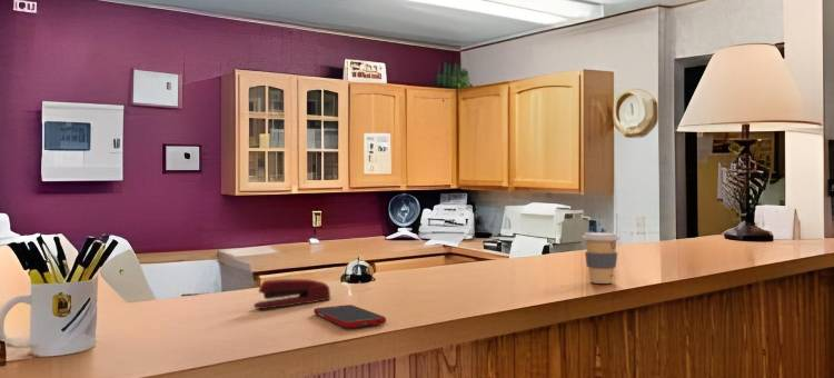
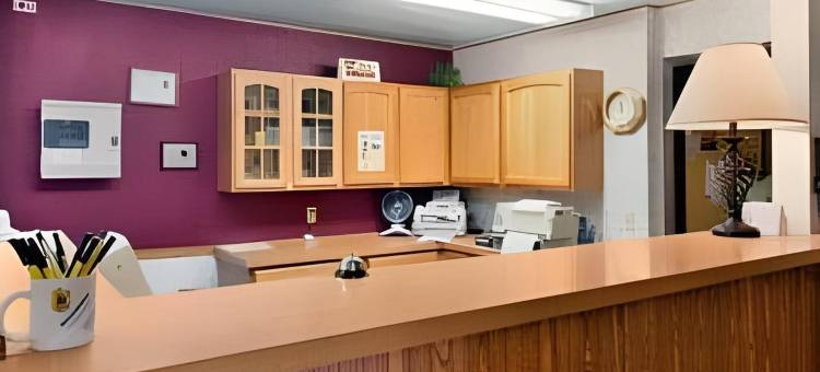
- cell phone [312,304,387,329]
- coffee cup [582,231,620,285]
- stapler [252,278,331,310]
